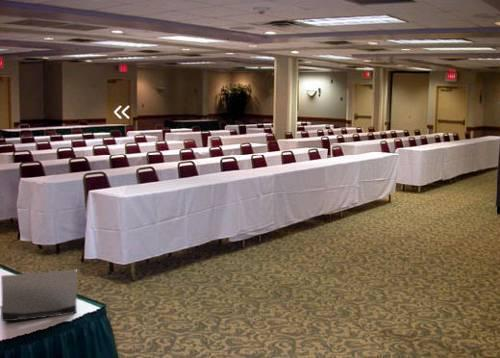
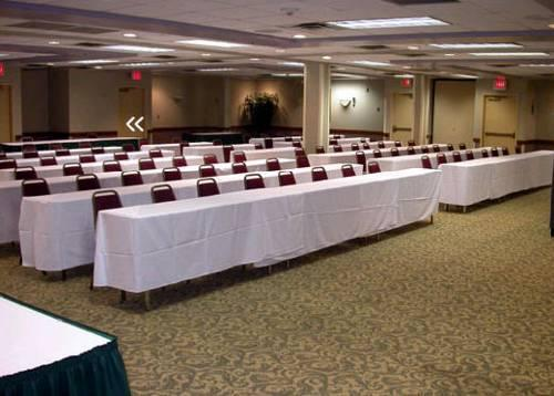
- laptop computer [0,269,78,322]
